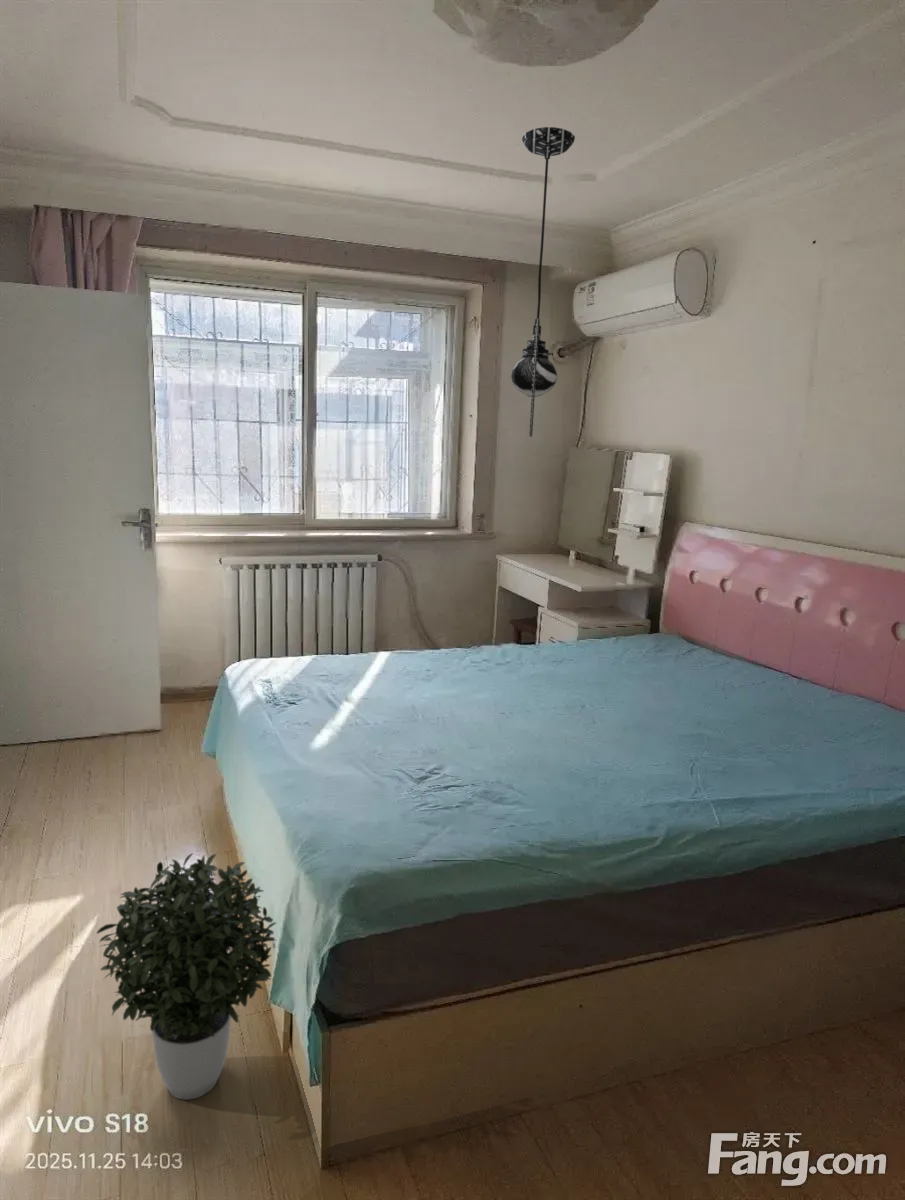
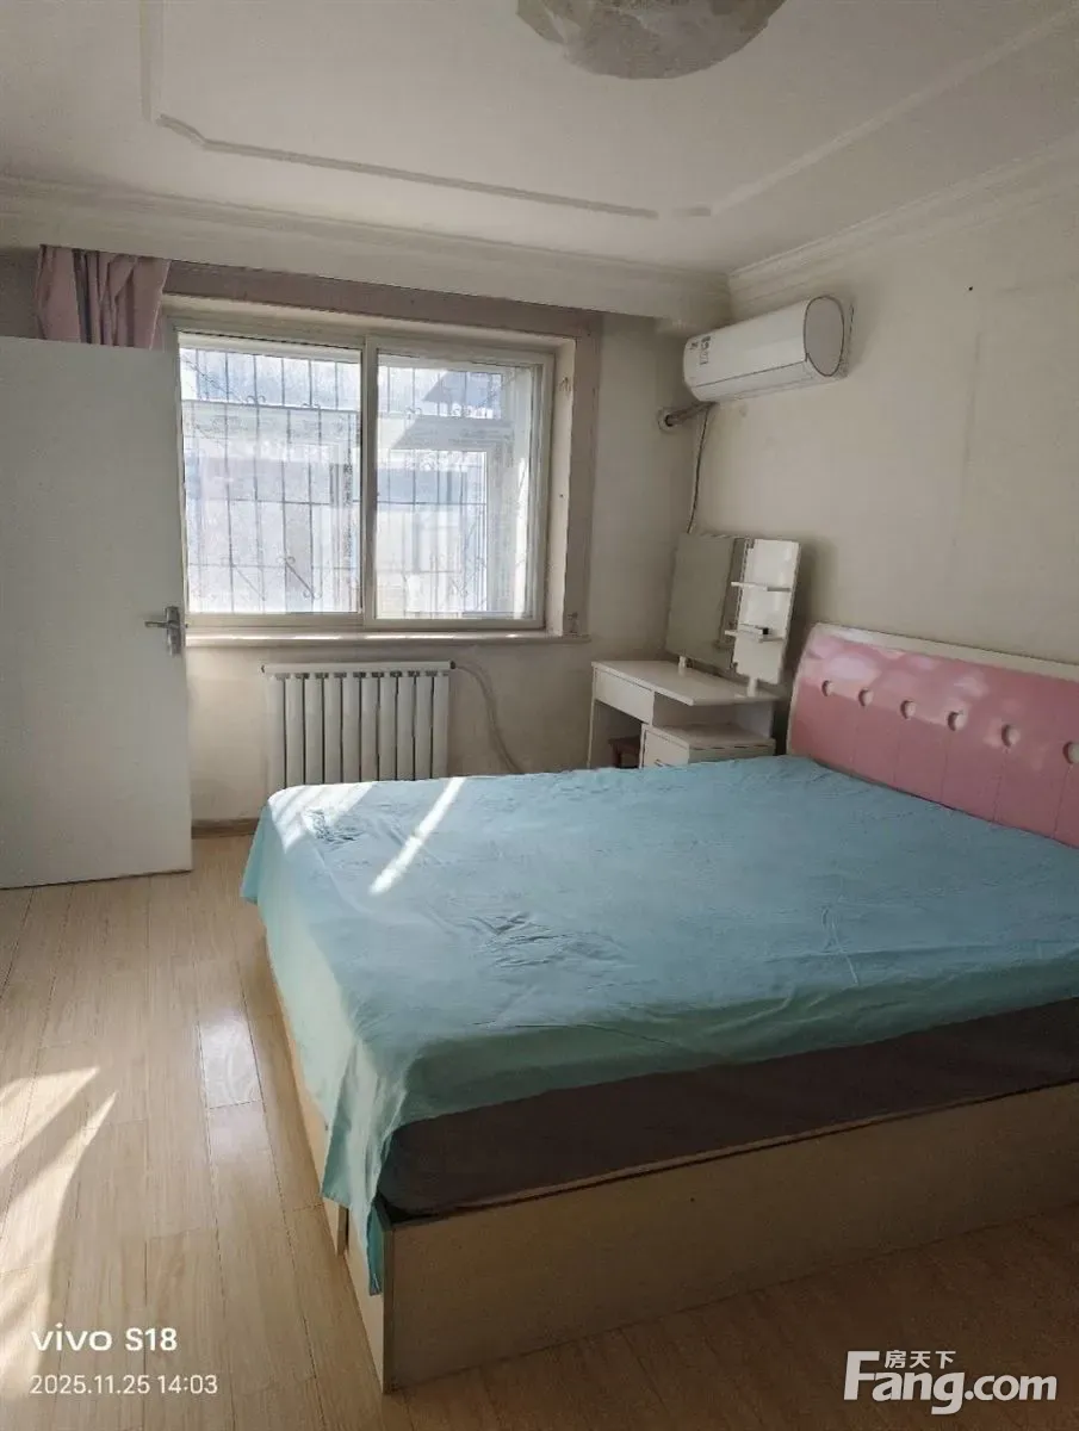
- potted plant [95,852,277,1101]
- pendant light [510,126,576,438]
